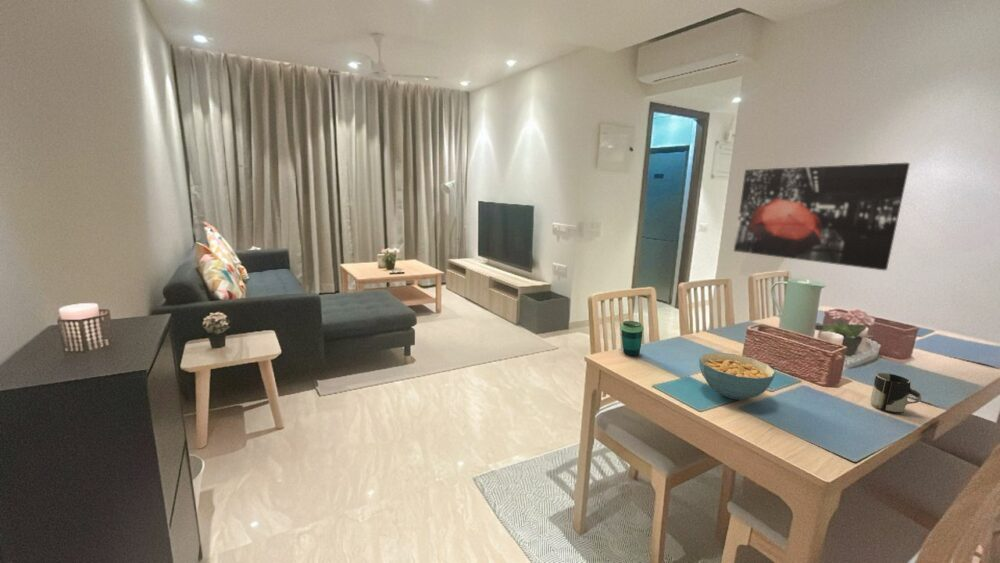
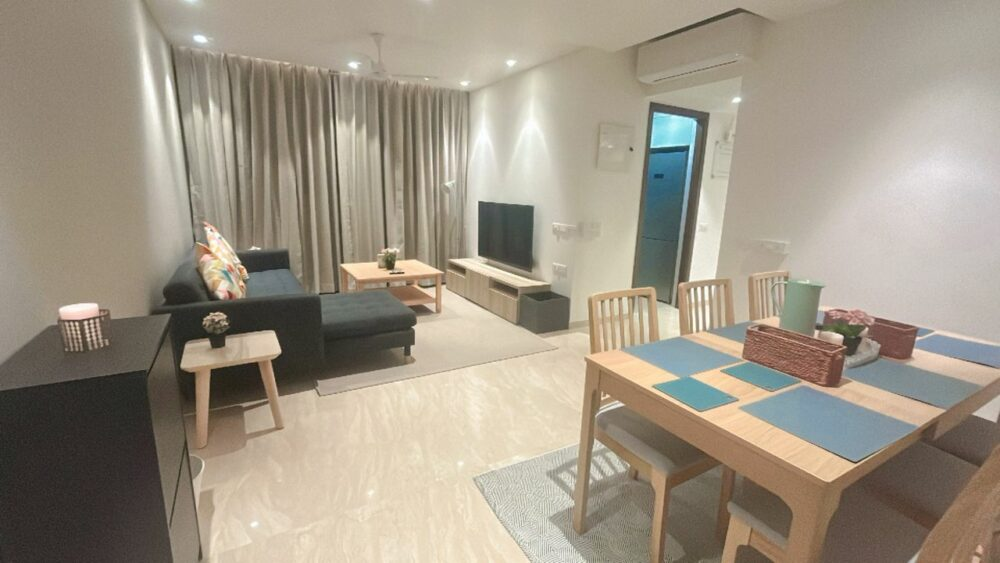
- cereal bowl [698,352,776,400]
- cup [620,320,644,357]
- cup [870,372,922,414]
- wall art [733,162,911,271]
